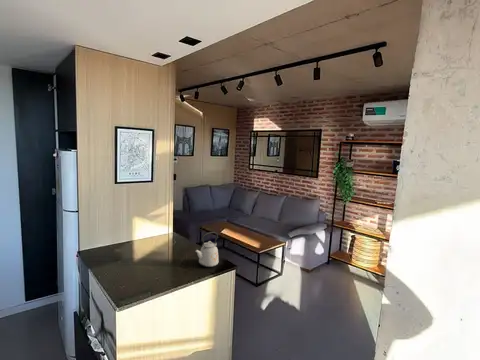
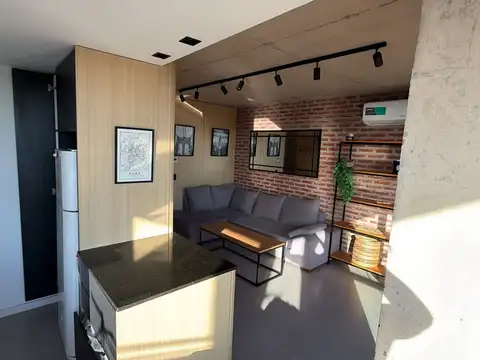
- kettle [194,231,219,268]
